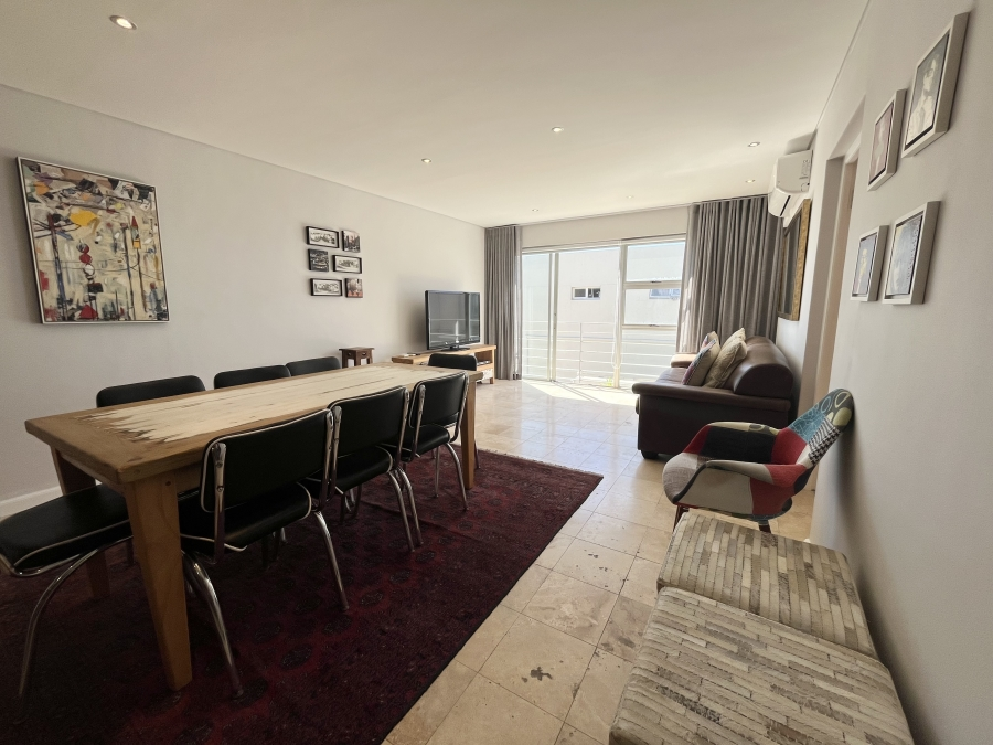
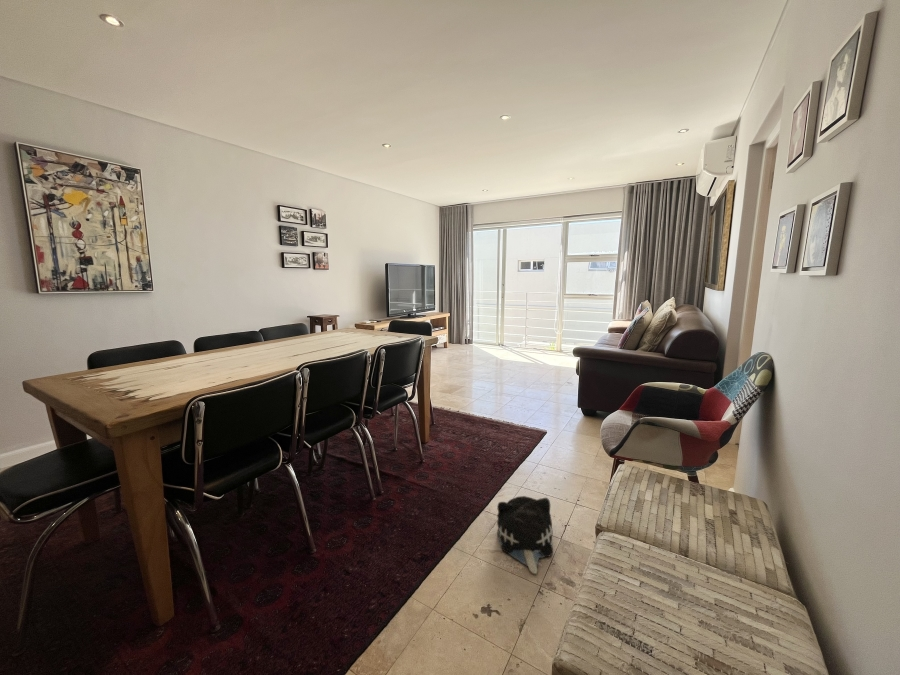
+ plush toy [496,495,554,575]
